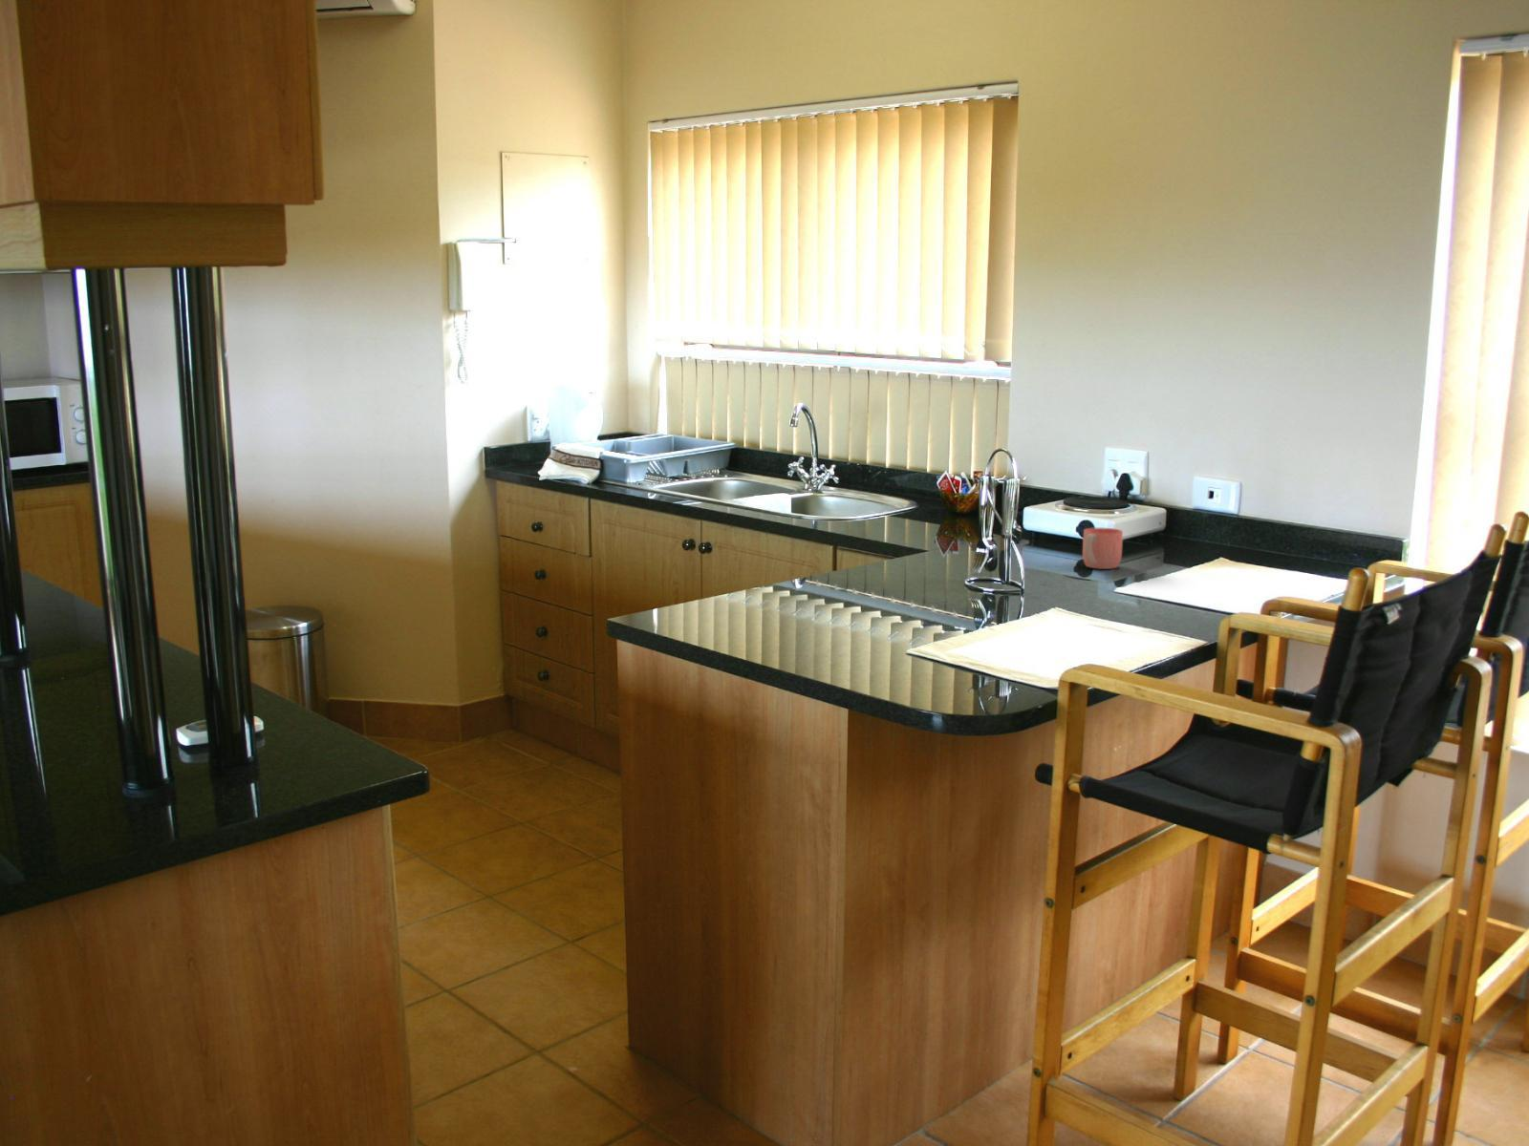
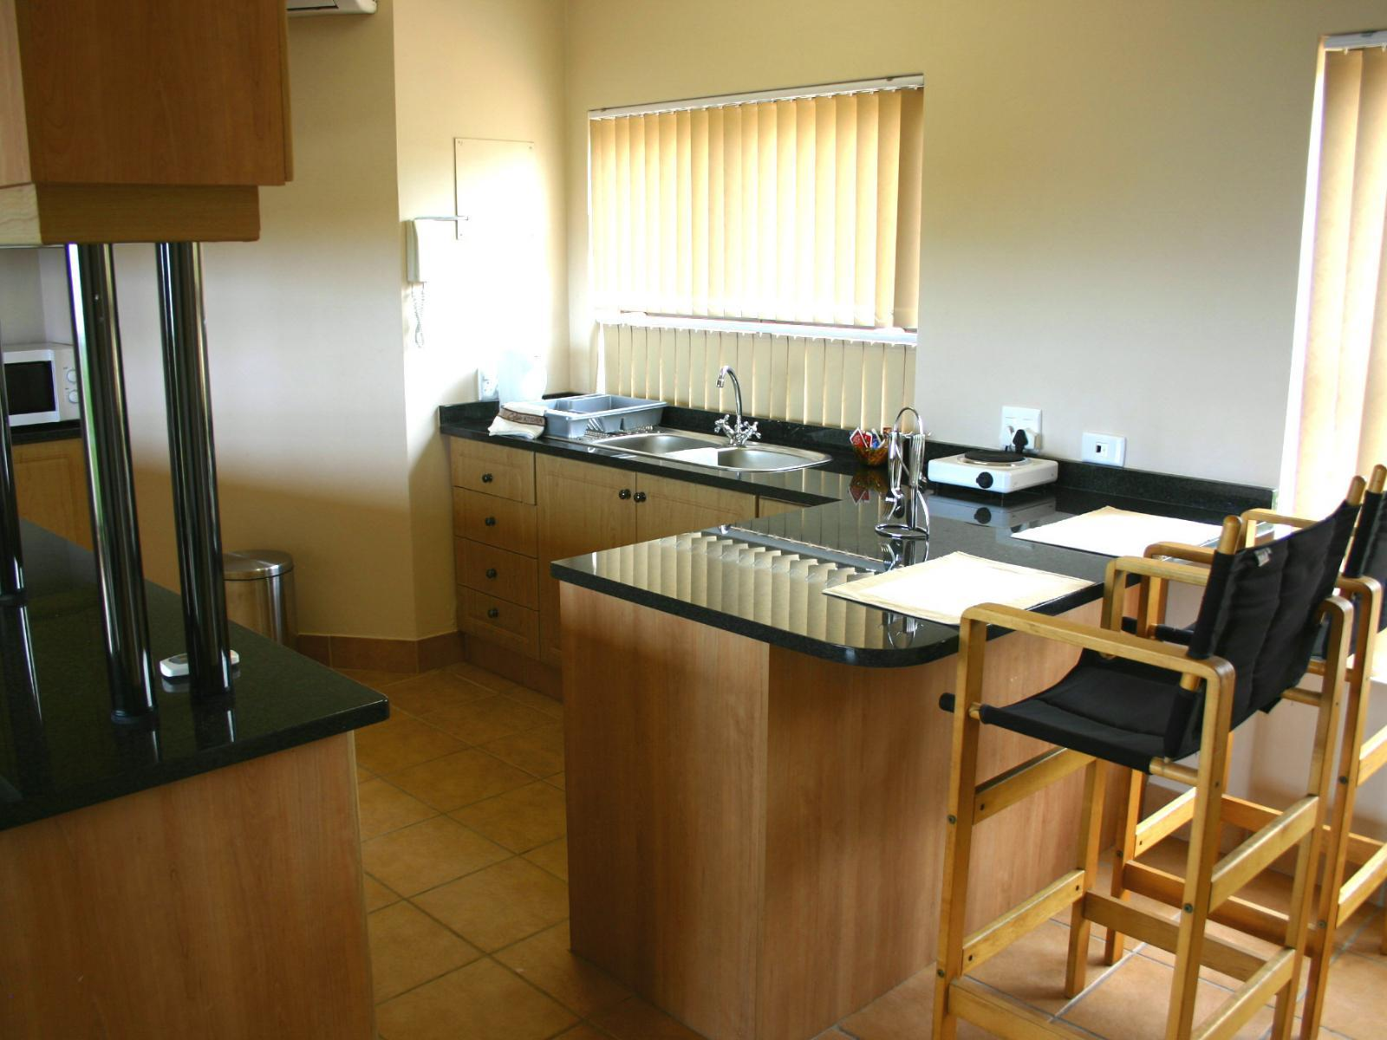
- mug [1082,527,1123,571]
